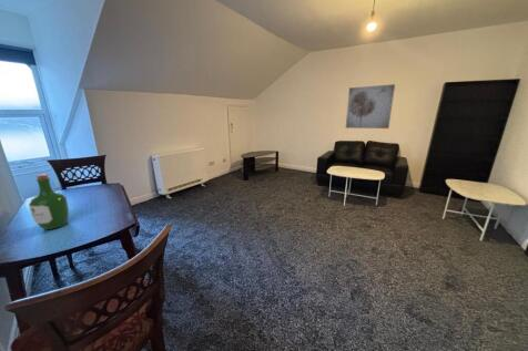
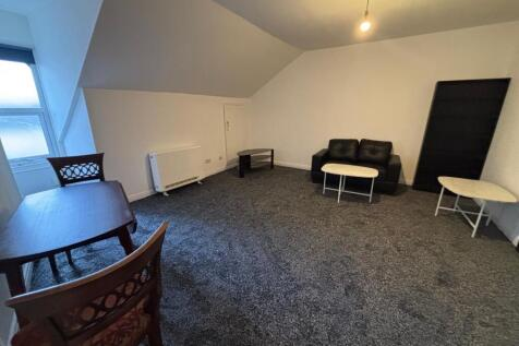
- wine bottle [28,173,70,230]
- wall art [345,83,396,130]
